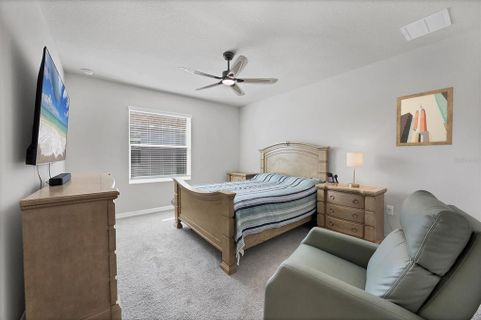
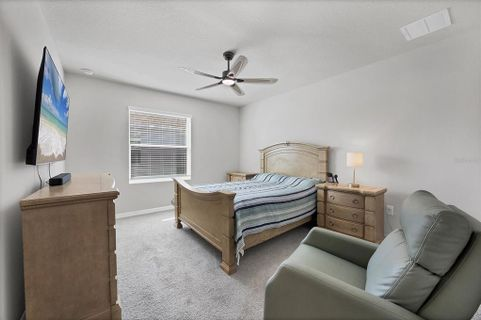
- wall art [395,86,454,148]
